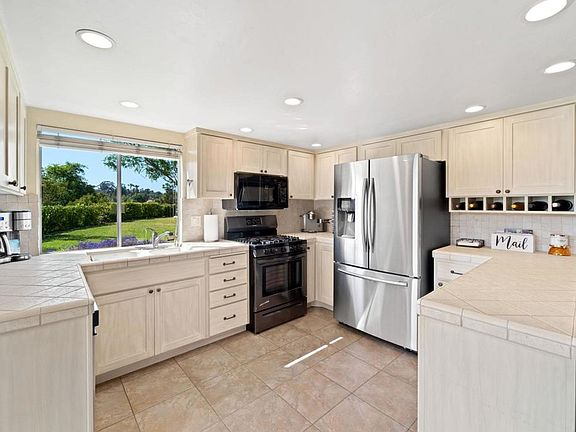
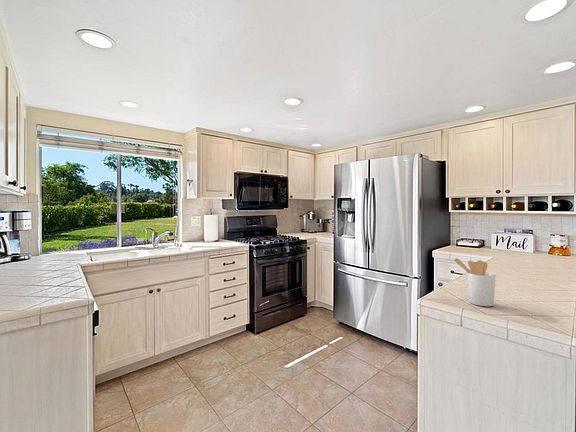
+ utensil holder [453,258,497,307]
